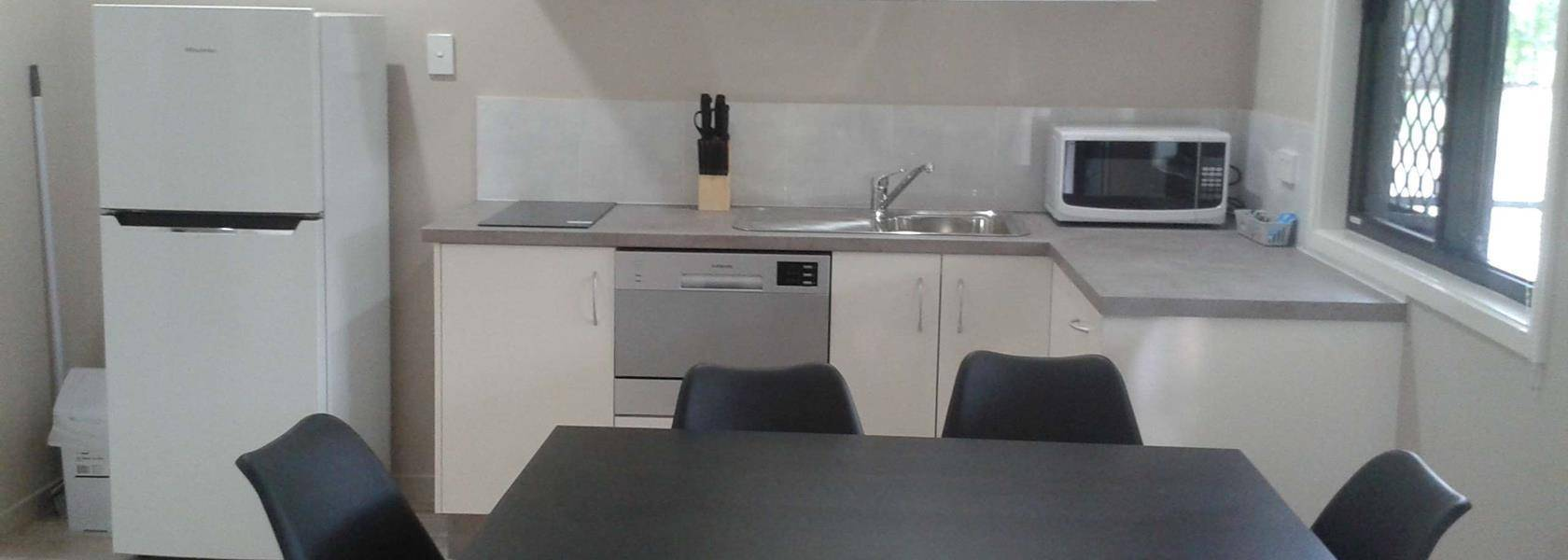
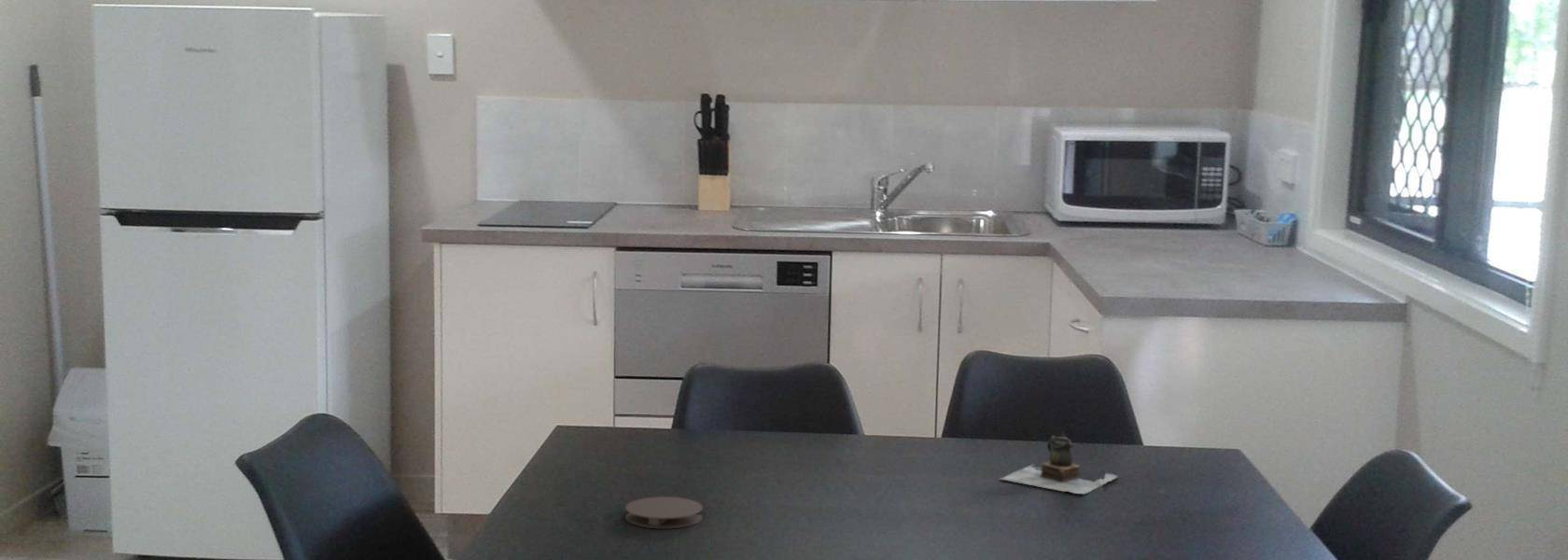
+ teapot [999,431,1118,495]
+ coaster [624,496,704,529]
